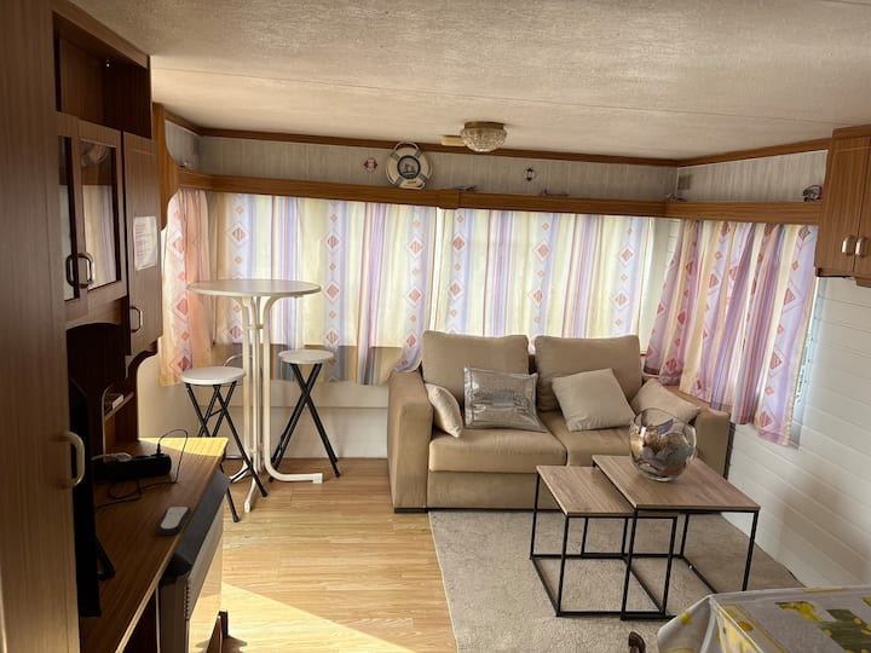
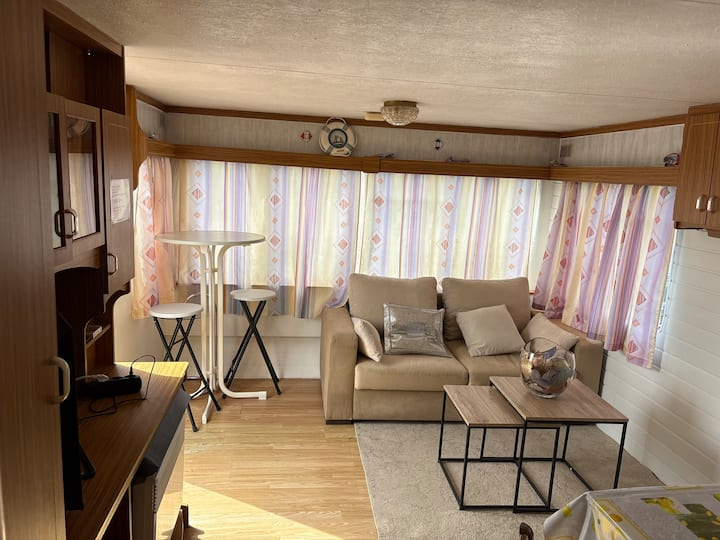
- remote control [156,505,192,536]
